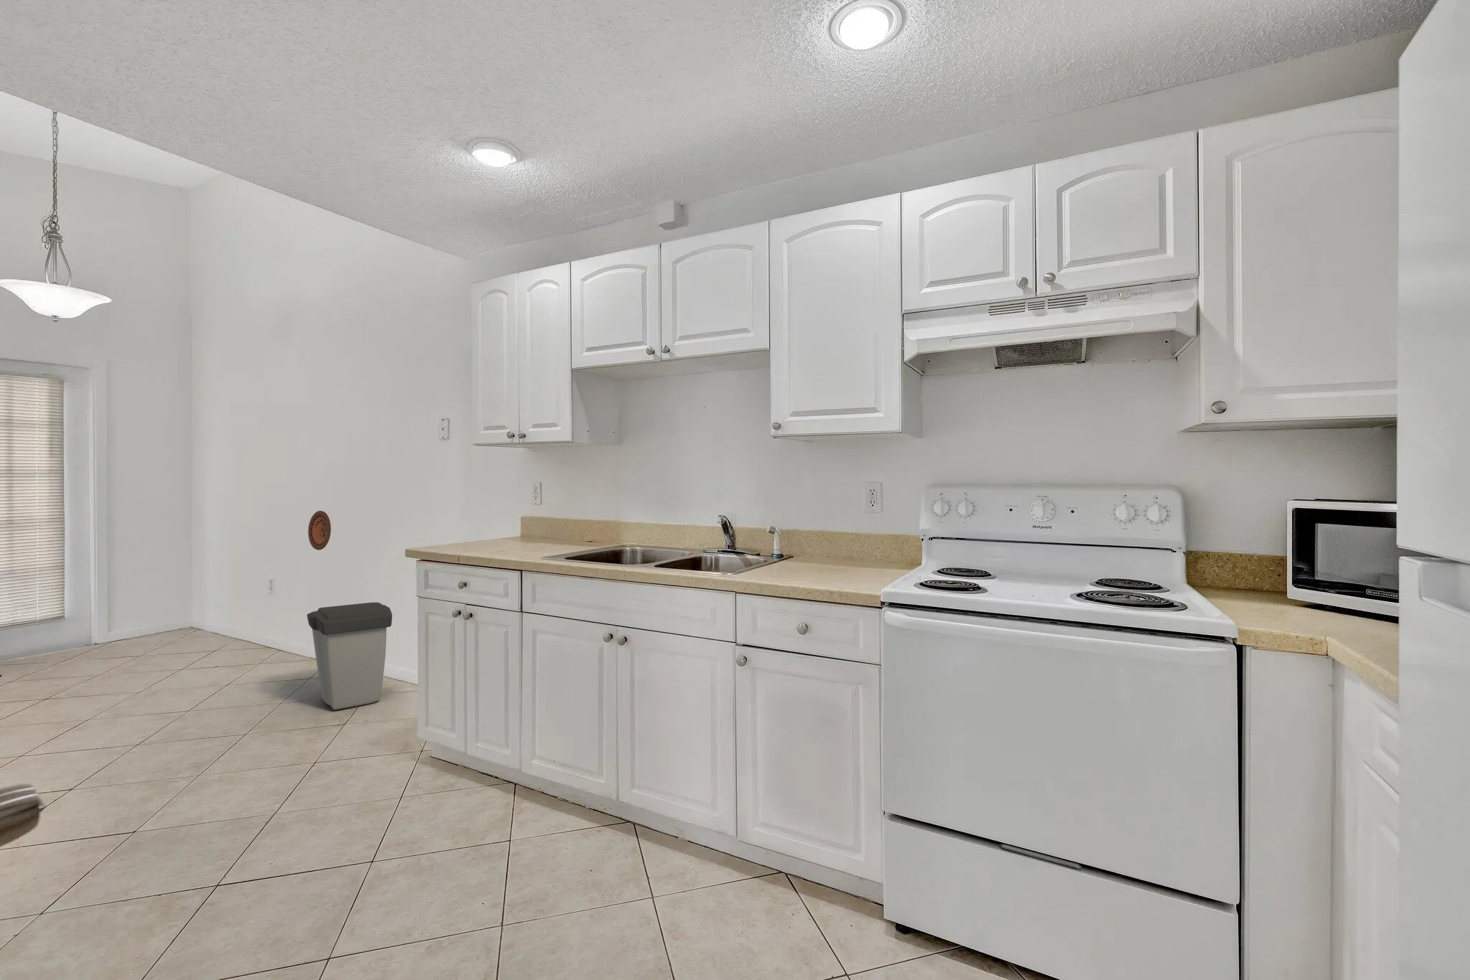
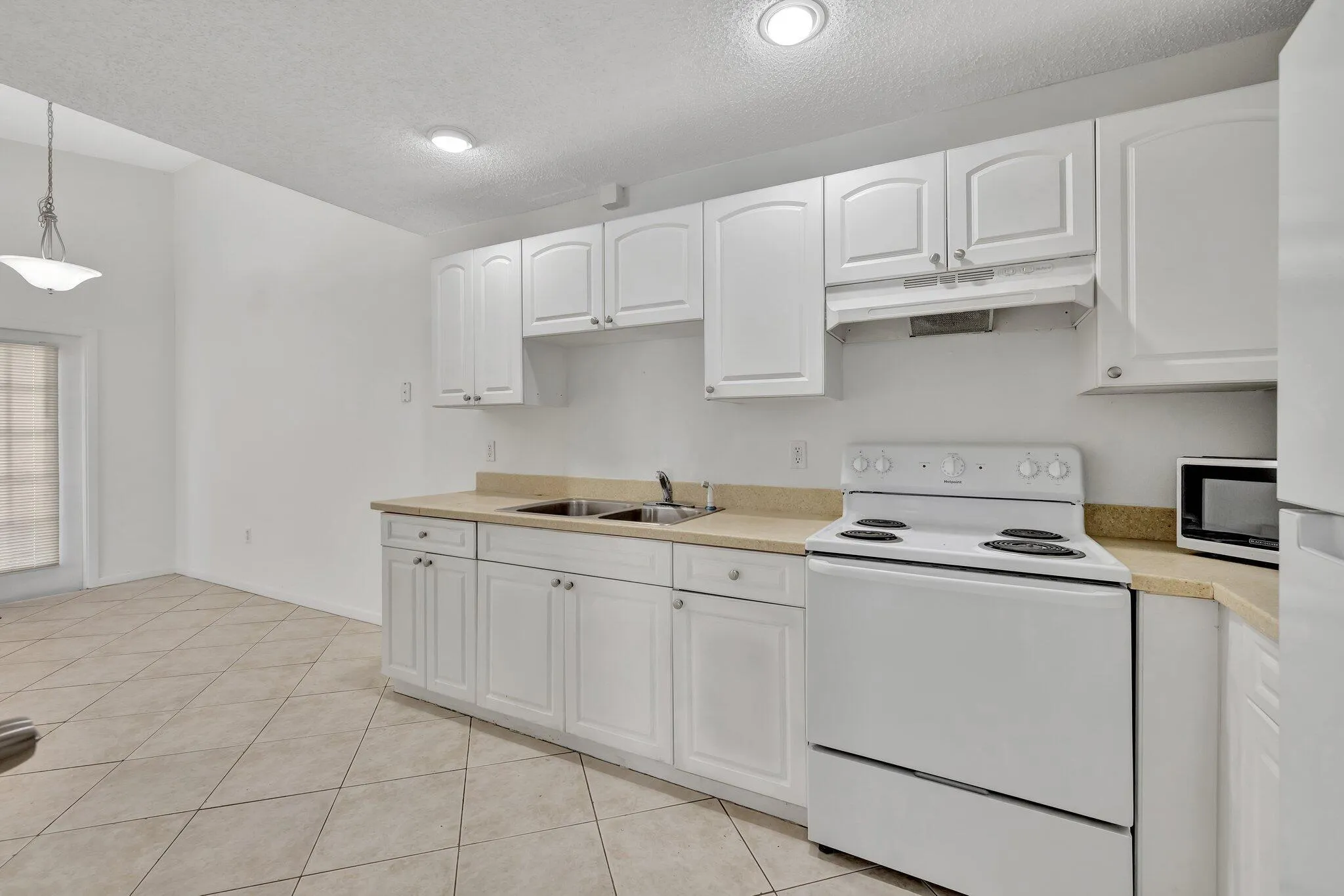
- decorative plate [307,510,331,551]
- trash can [306,602,393,710]
